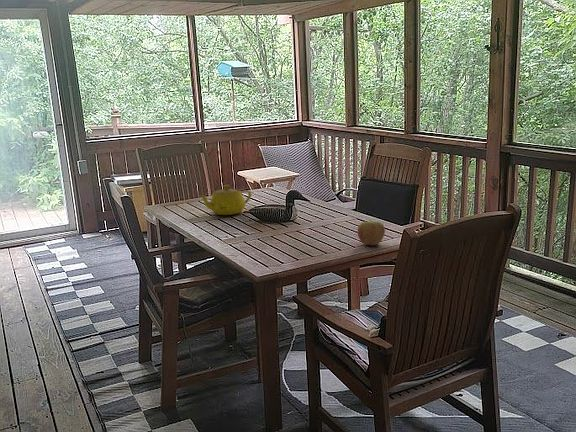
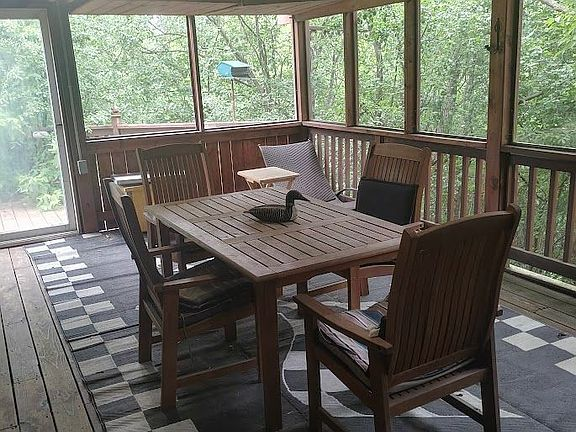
- teapot [197,184,252,216]
- apple [356,220,386,246]
